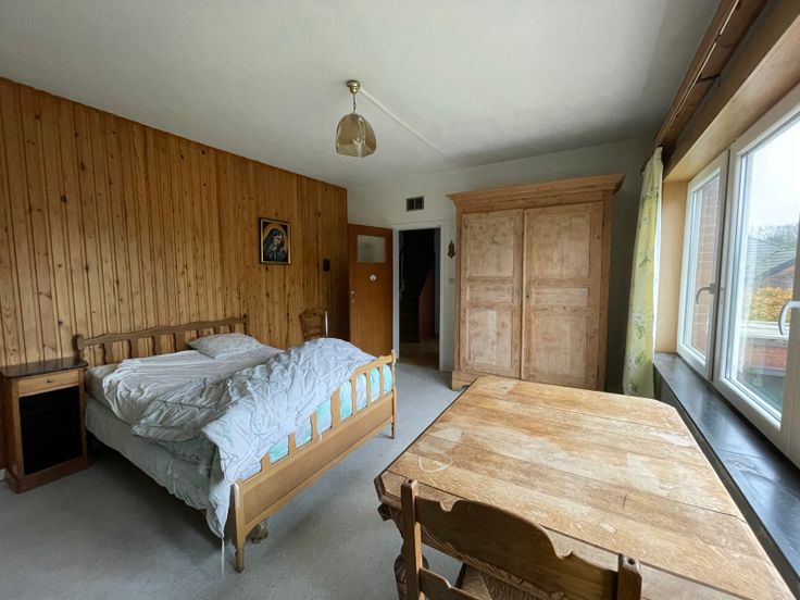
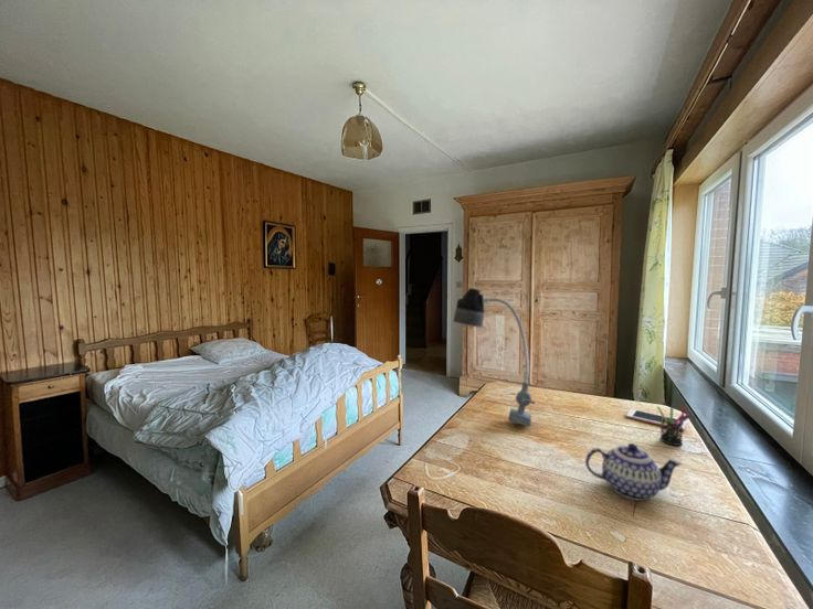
+ desk lamp [452,287,536,427]
+ cell phone [625,408,688,431]
+ teapot [584,442,683,502]
+ pen holder [656,405,691,447]
